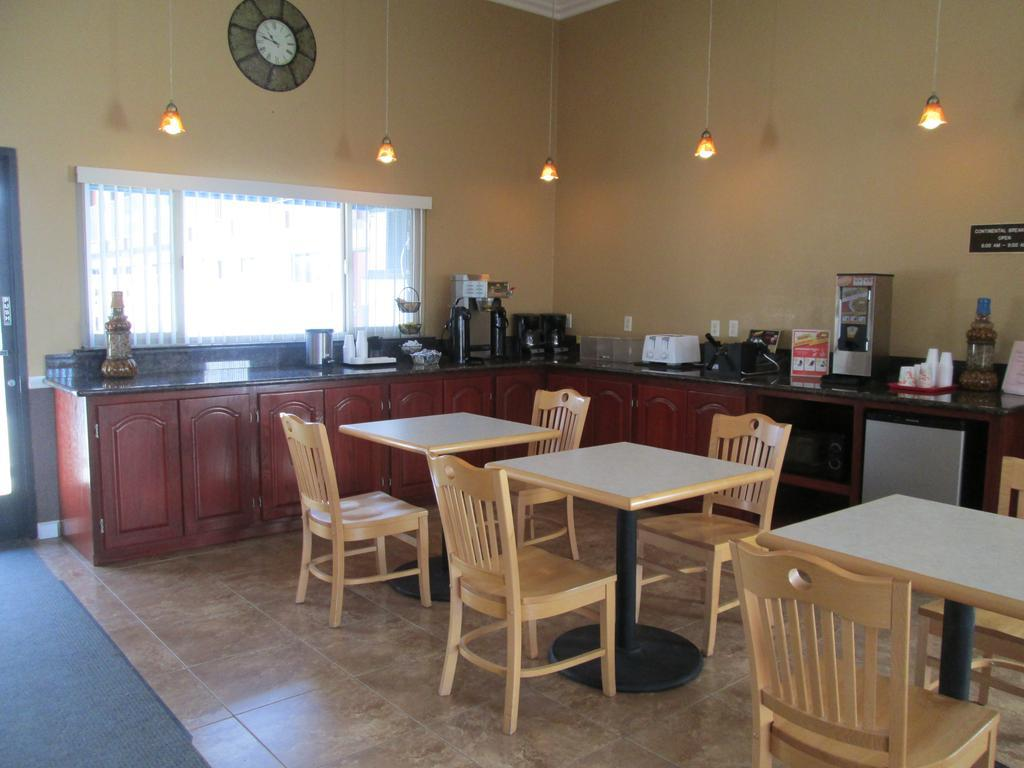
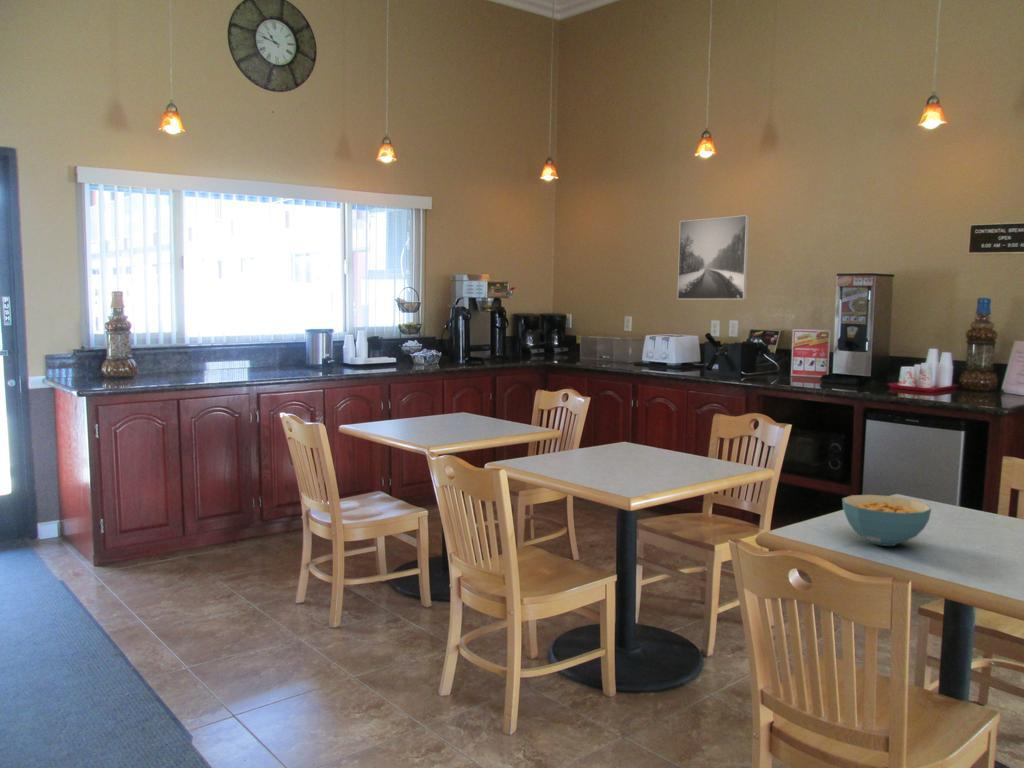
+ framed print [676,214,750,300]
+ cereal bowl [841,494,932,547]
